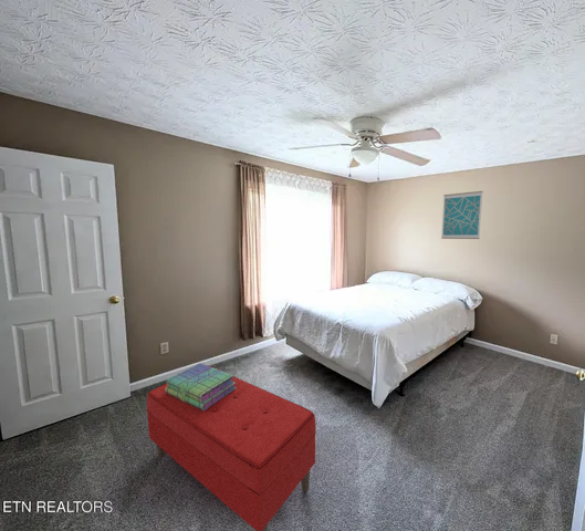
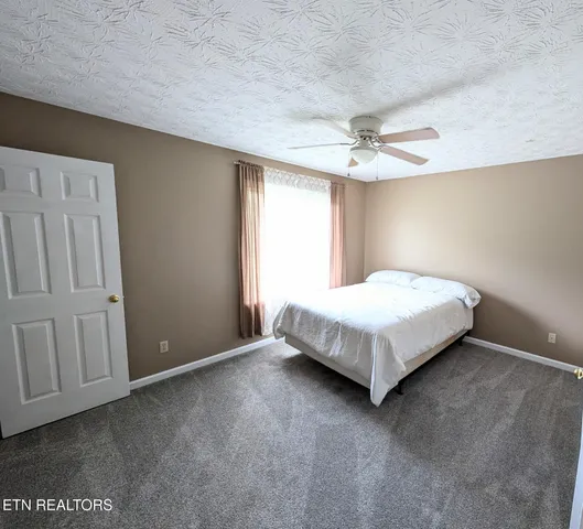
- bench [146,364,317,531]
- wall art [440,190,484,240]
- stack of books [165,362,236,410]
